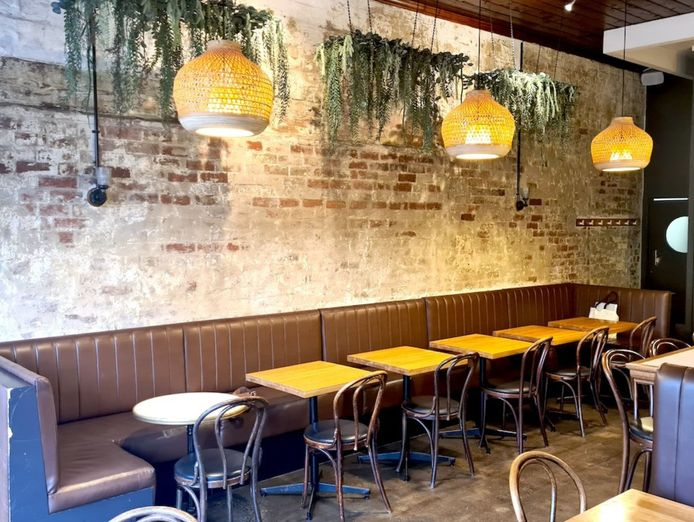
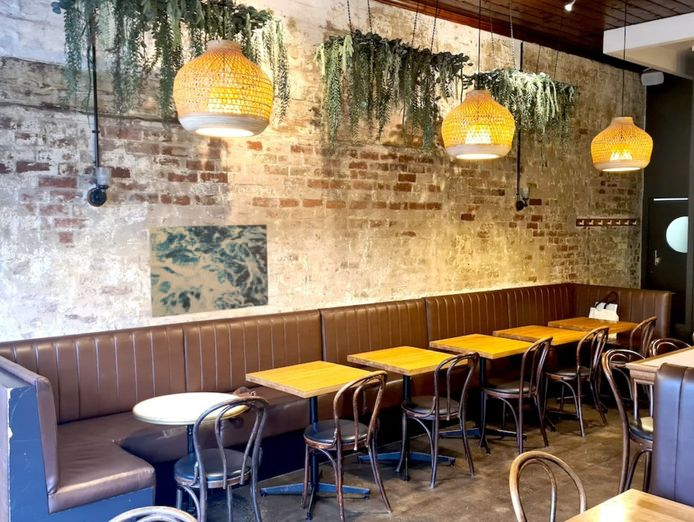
+ wall art [148,224,269,319]
